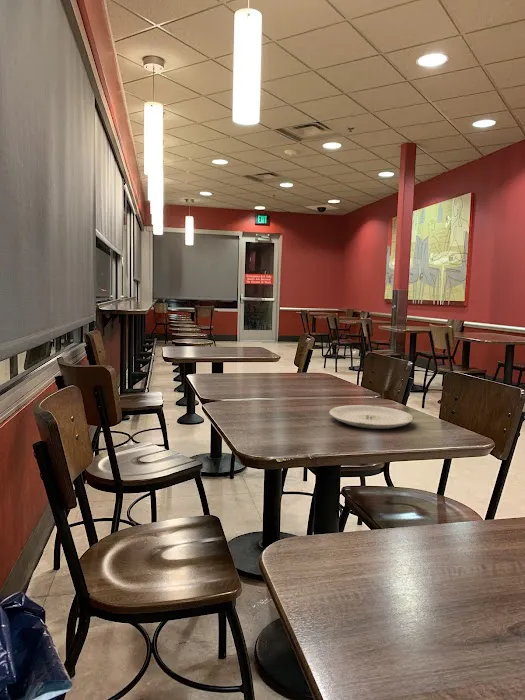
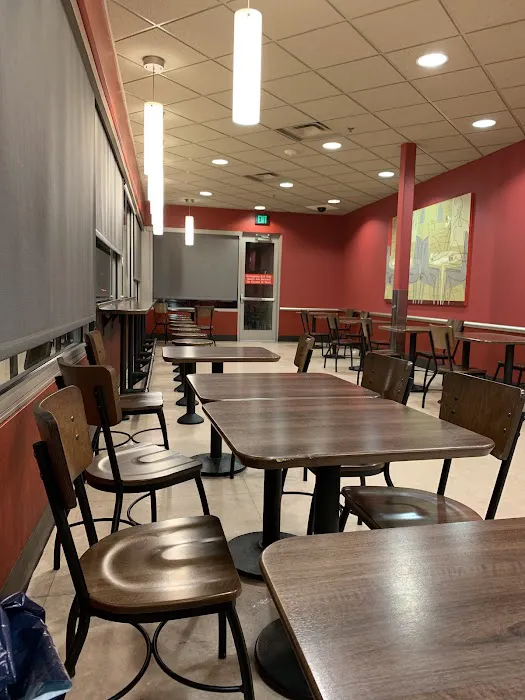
- plate [328,404,415,430]
